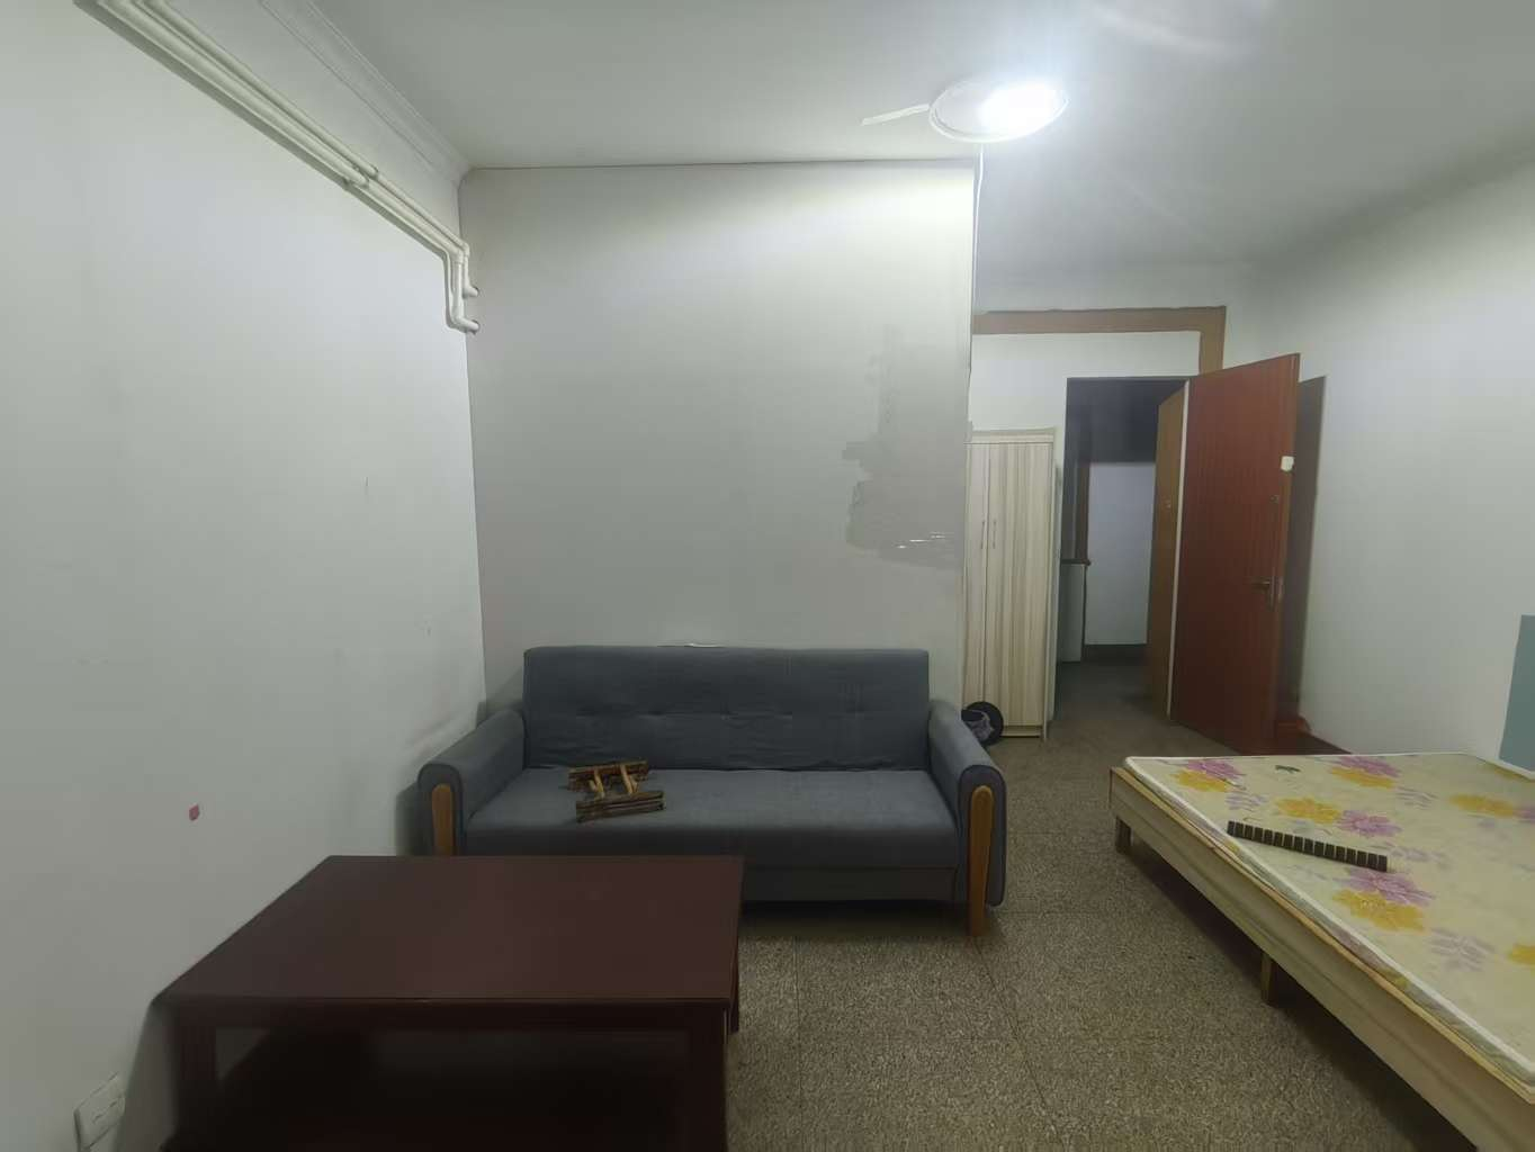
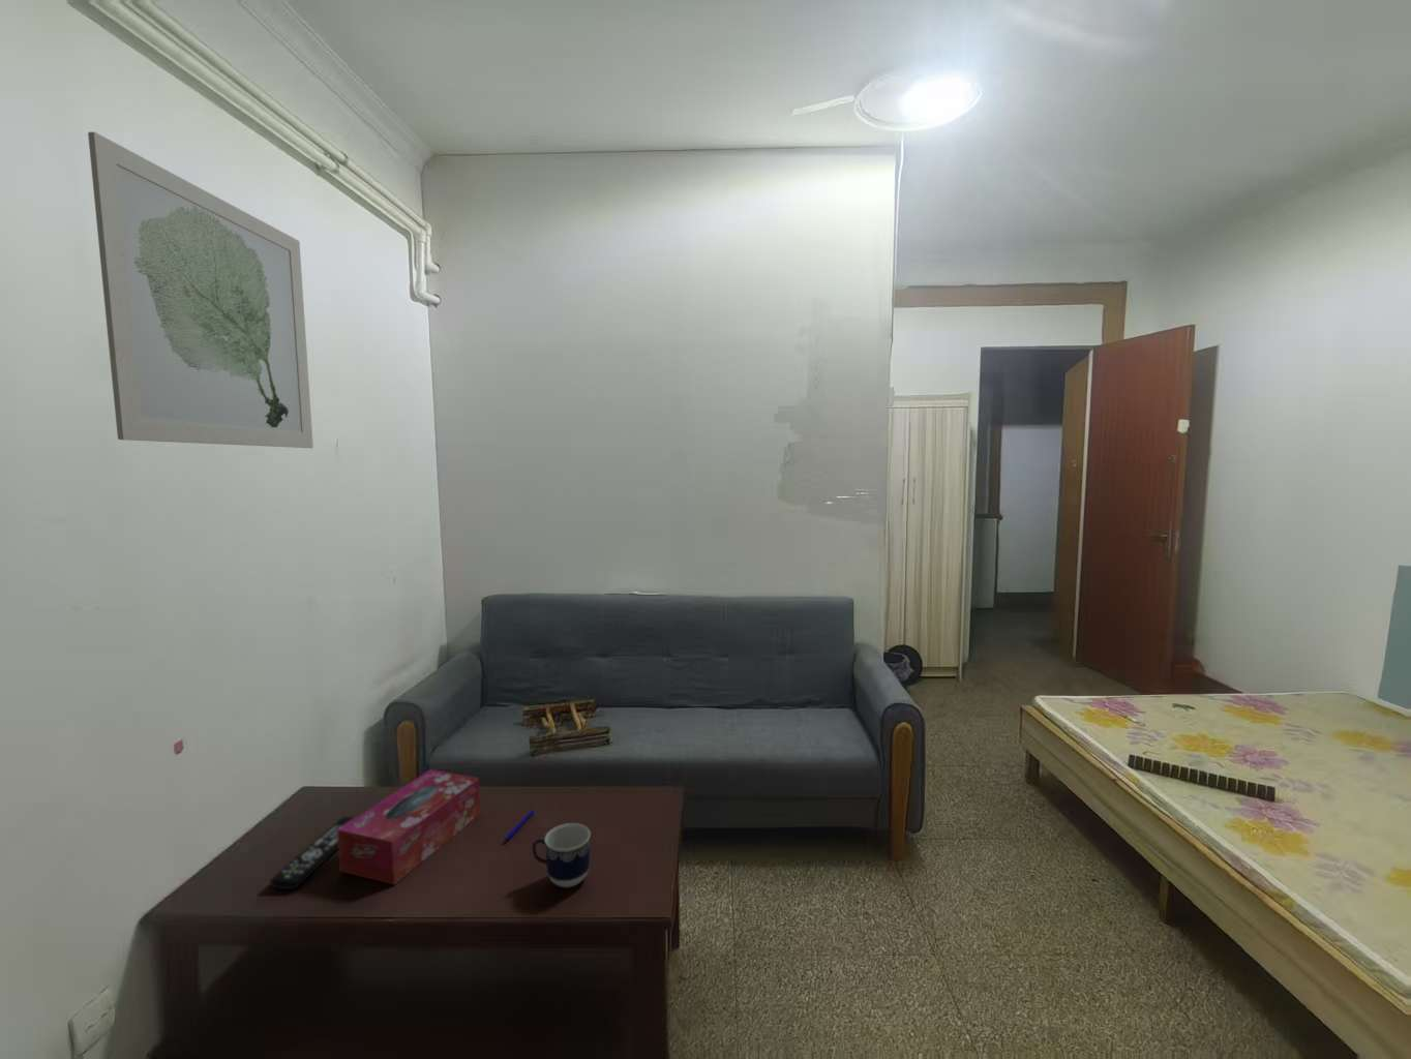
+ cup [531,822,592,889]
+ remote control [269,816,356,890]
+ wall art [87,131,315,448]
+ pen [504,809,535,841]
+ tissue box [337,769,481,887]
